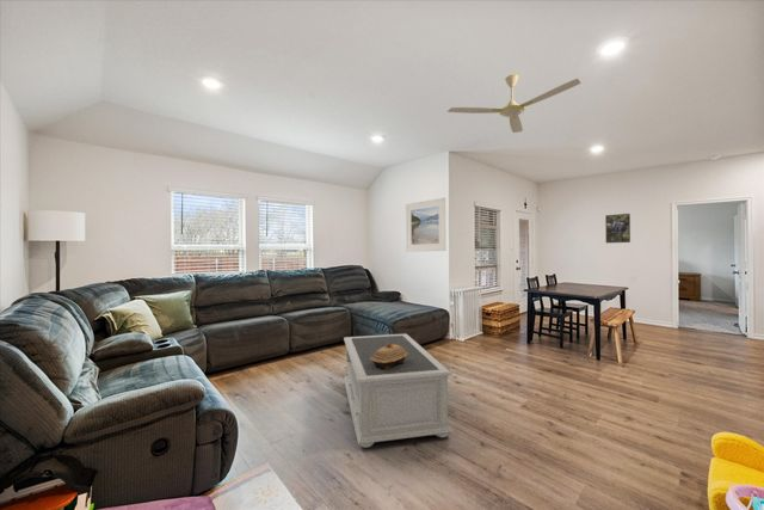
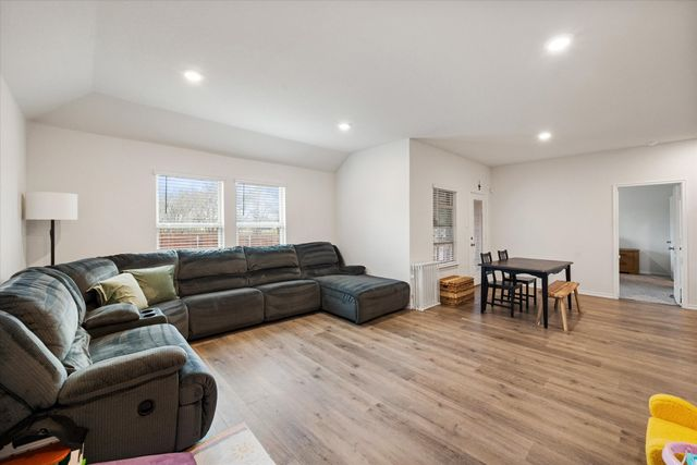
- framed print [405,197,446,253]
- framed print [604,213,631,244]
- decorative box [370,344,408,369]
- ceiling fan [446,74,581,134]
- coffee table [343,332,455,449]
